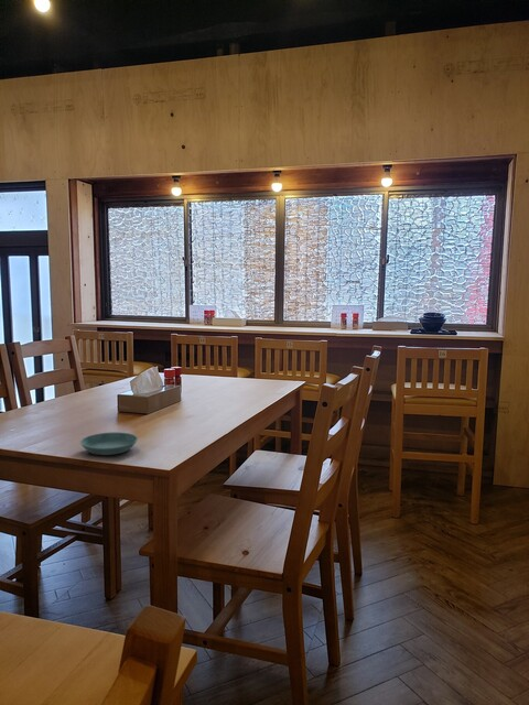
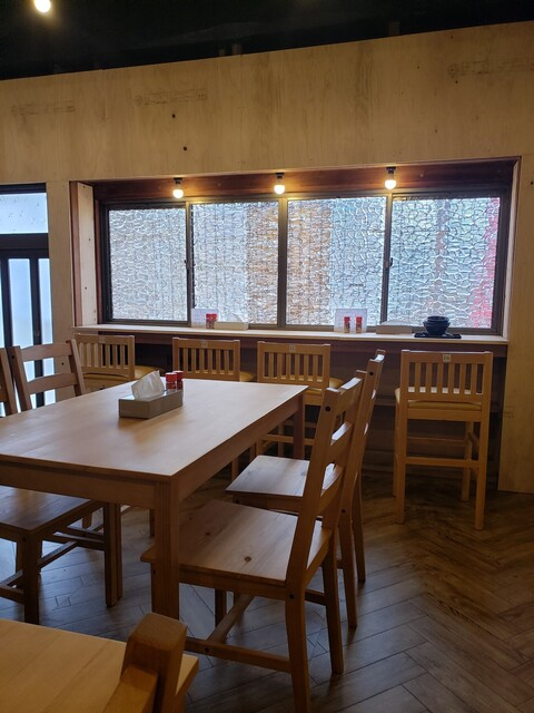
- saucer [79,431,139,456]
